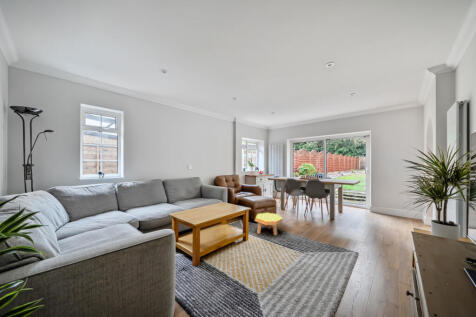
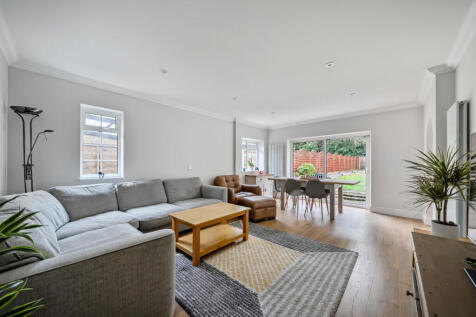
- footstool [254,212,284,237]
